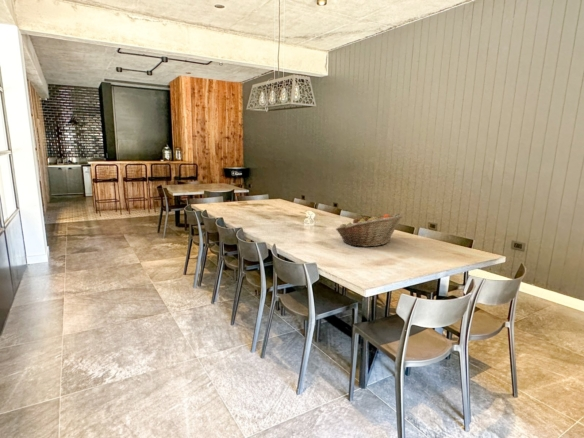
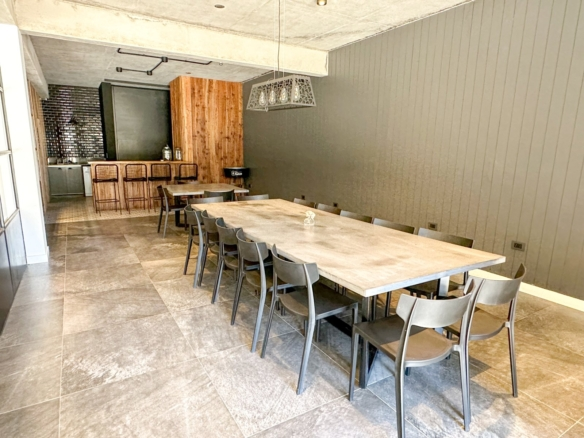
- fruit basket [335,213,404,248]
